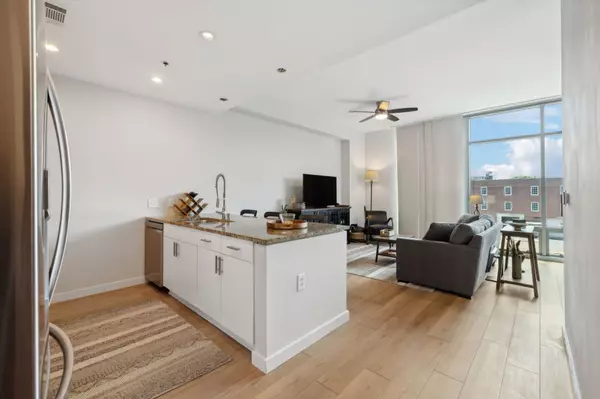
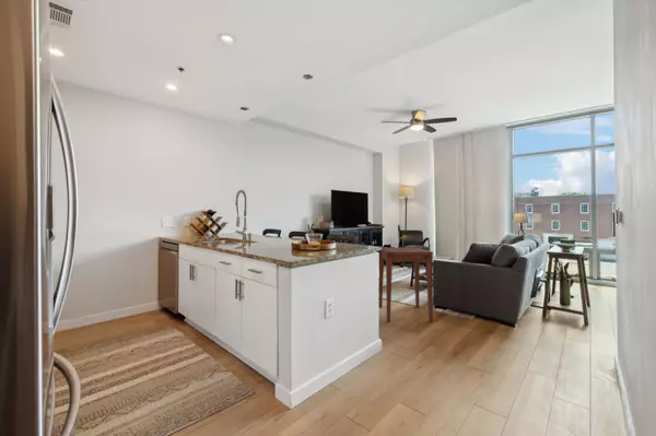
+ side table [378,246,434,322]
